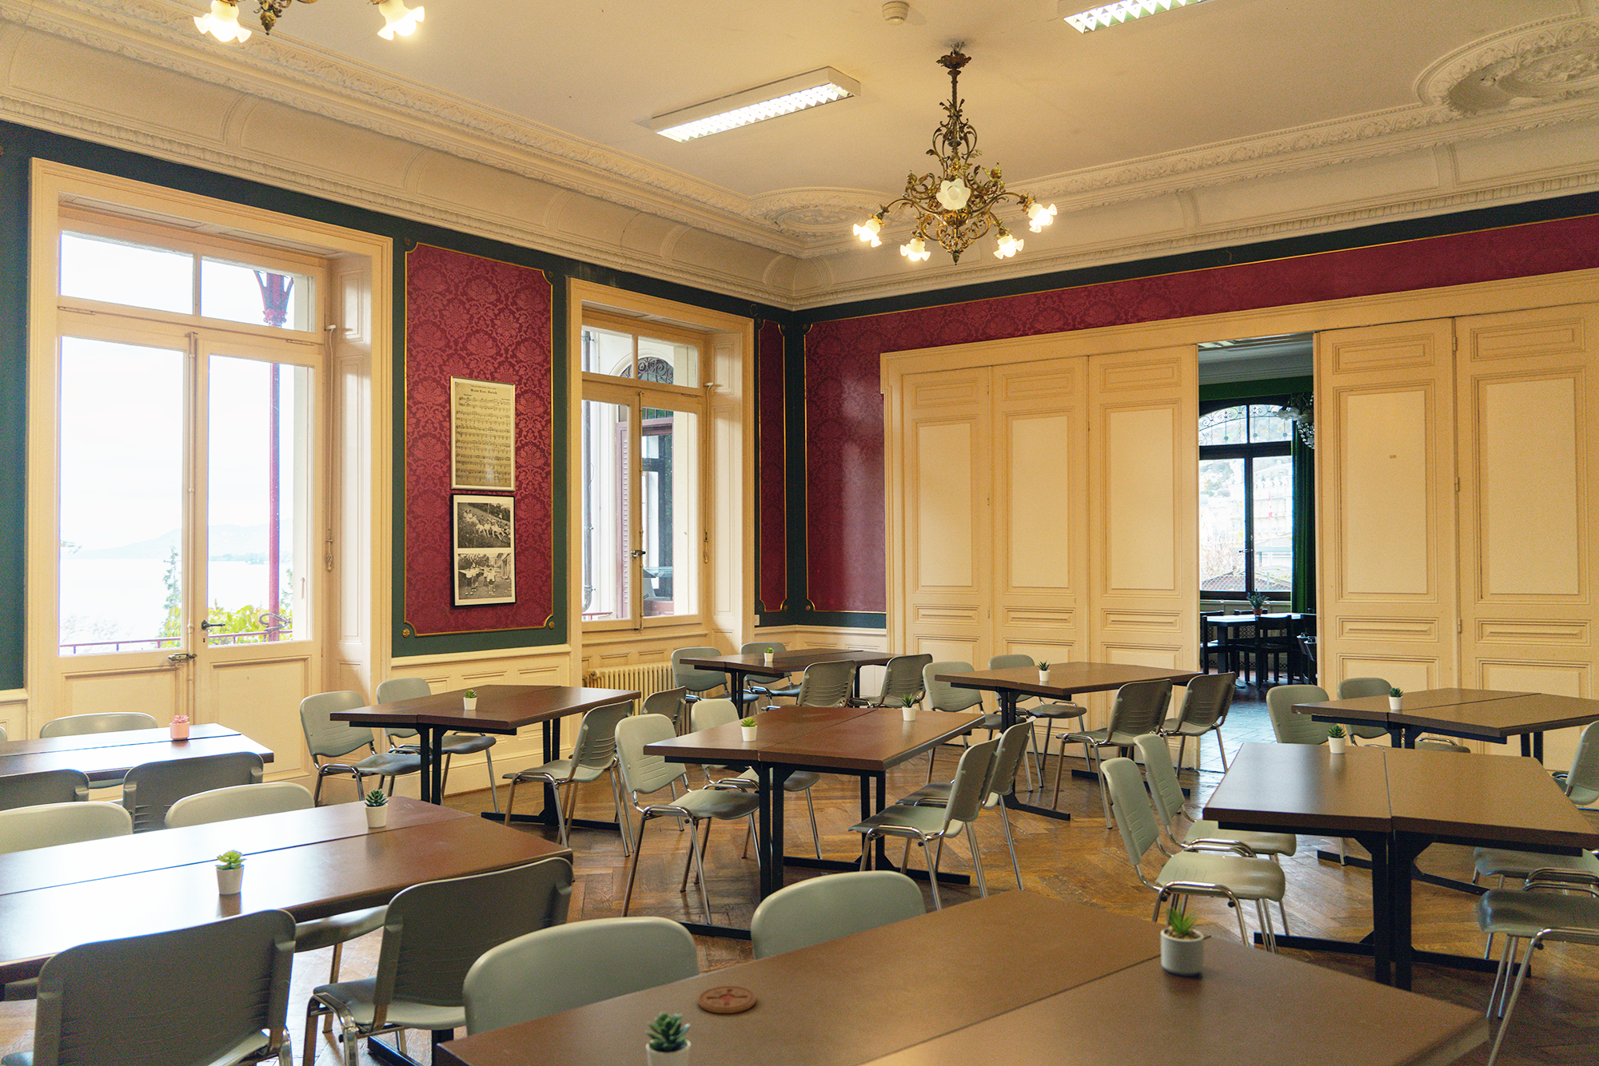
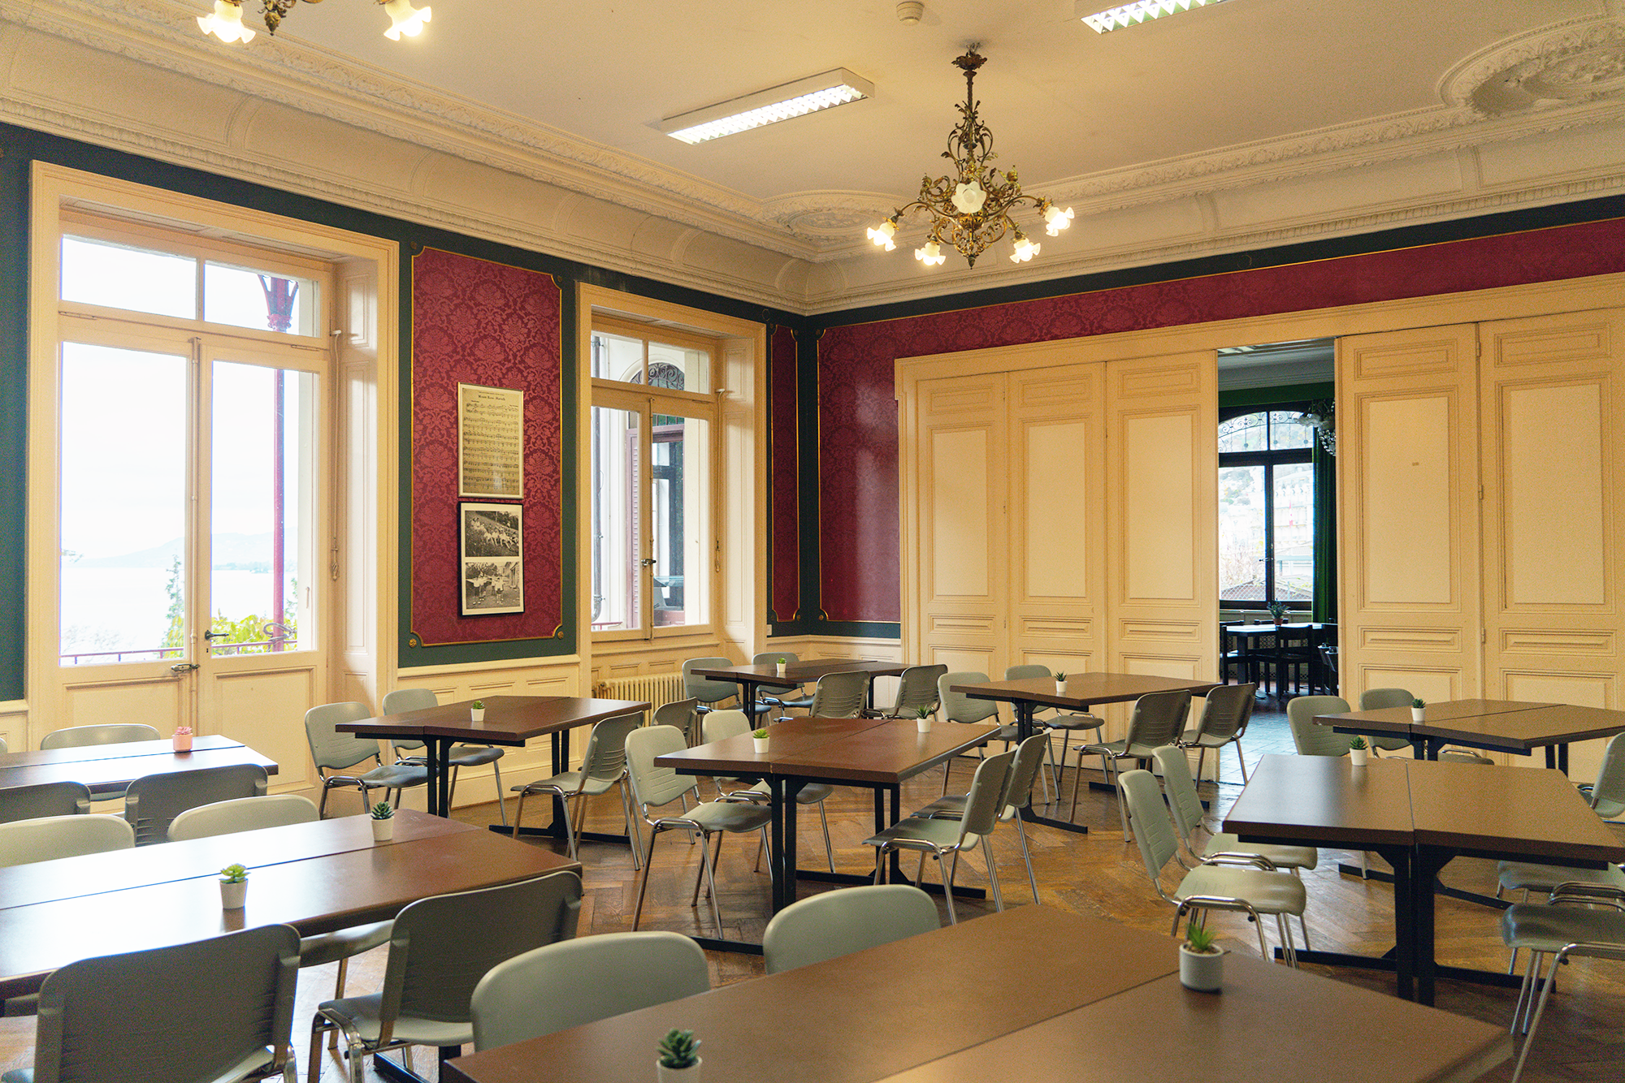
- coaster [697,985,757,1014]
